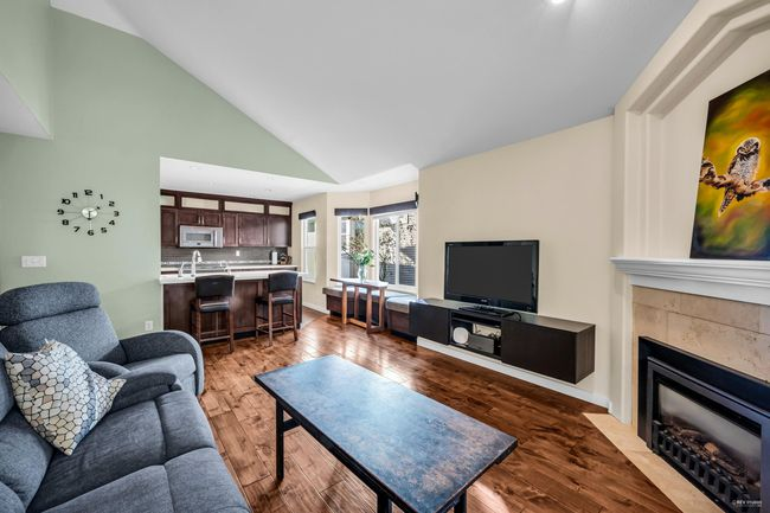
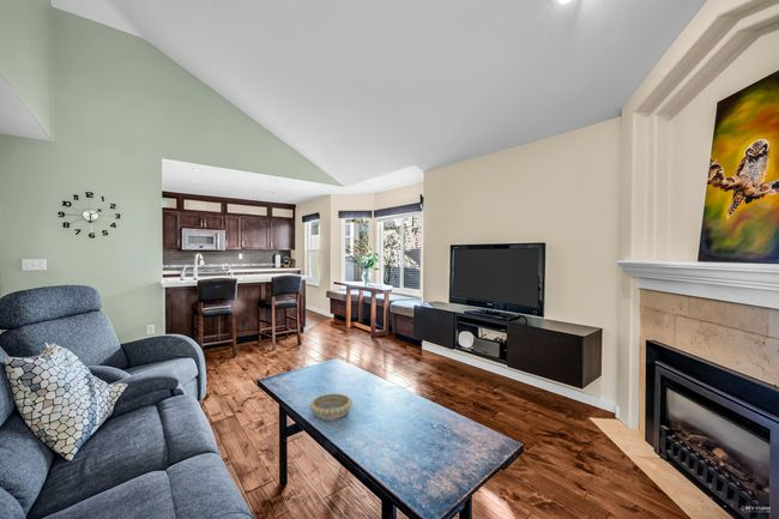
+ decorative bowl [309,392,354,421]
